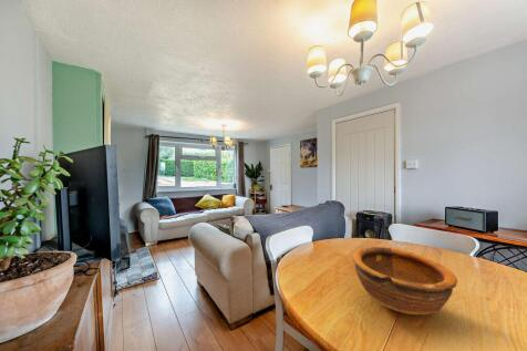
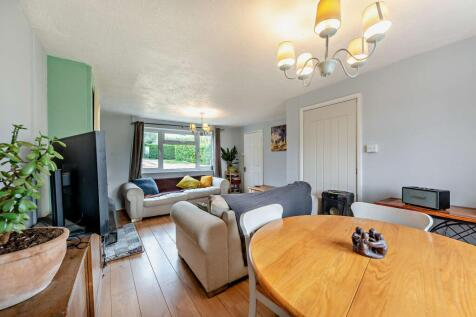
- bowl [352,246,458,316]
